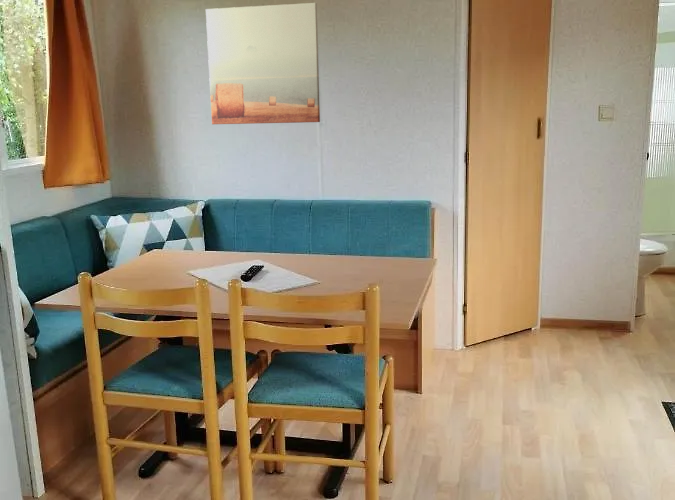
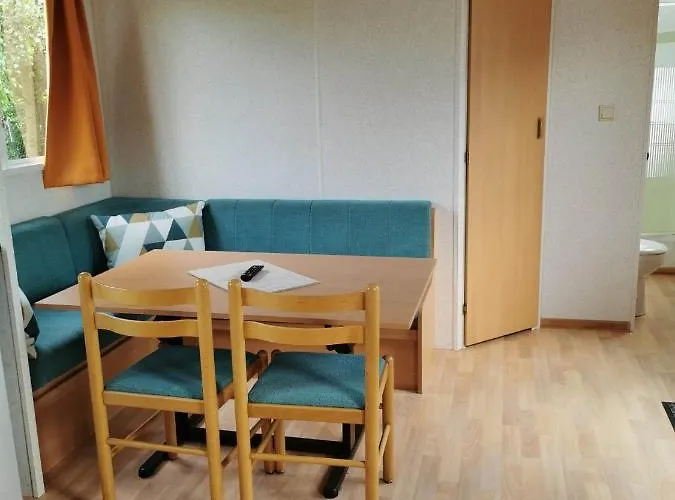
- wall art [205,2,321,125]
